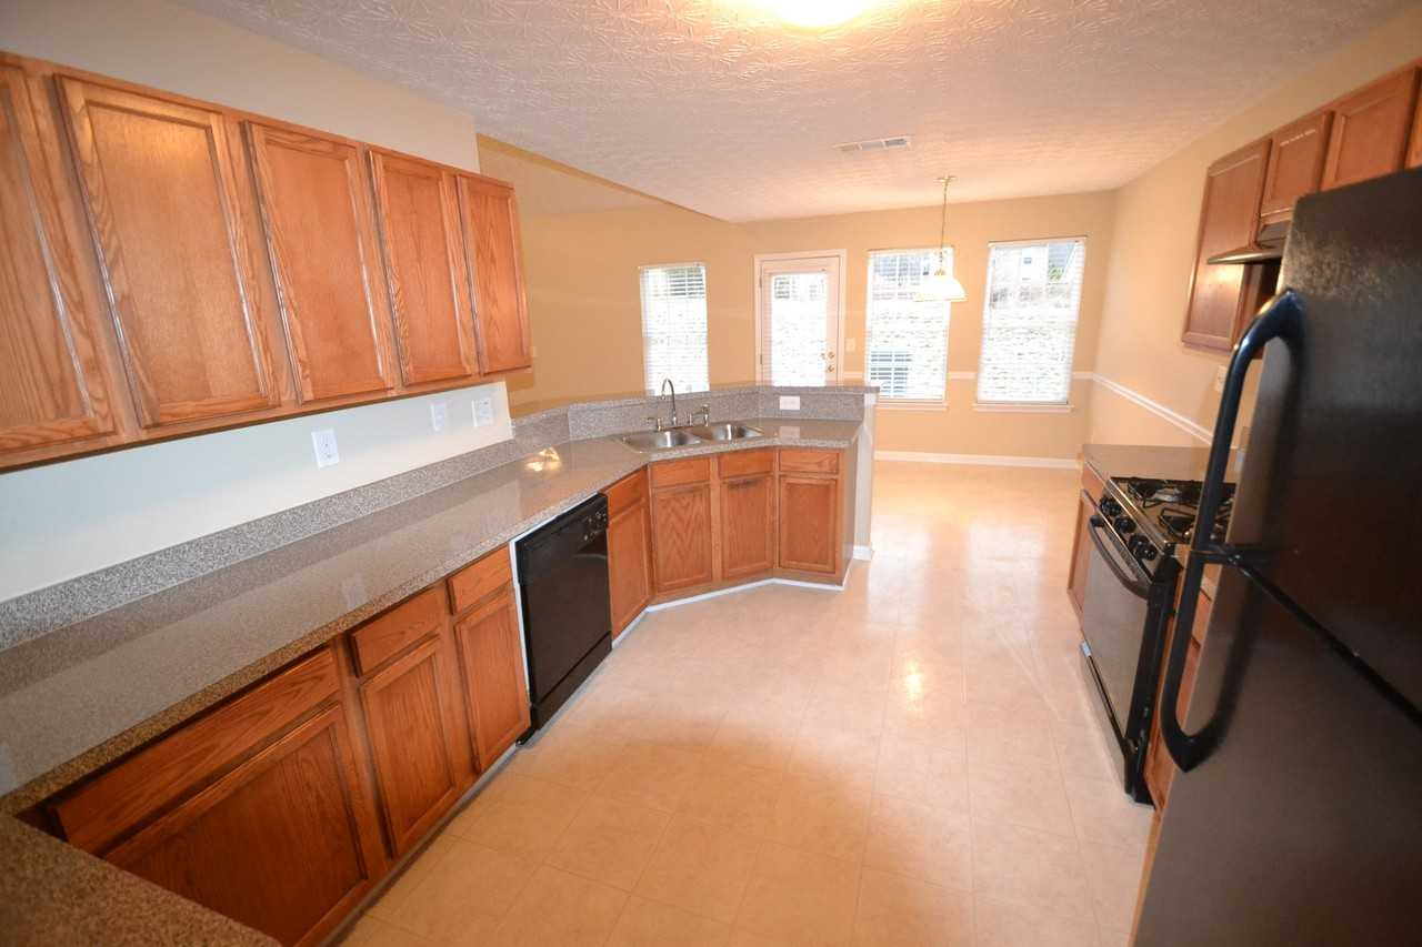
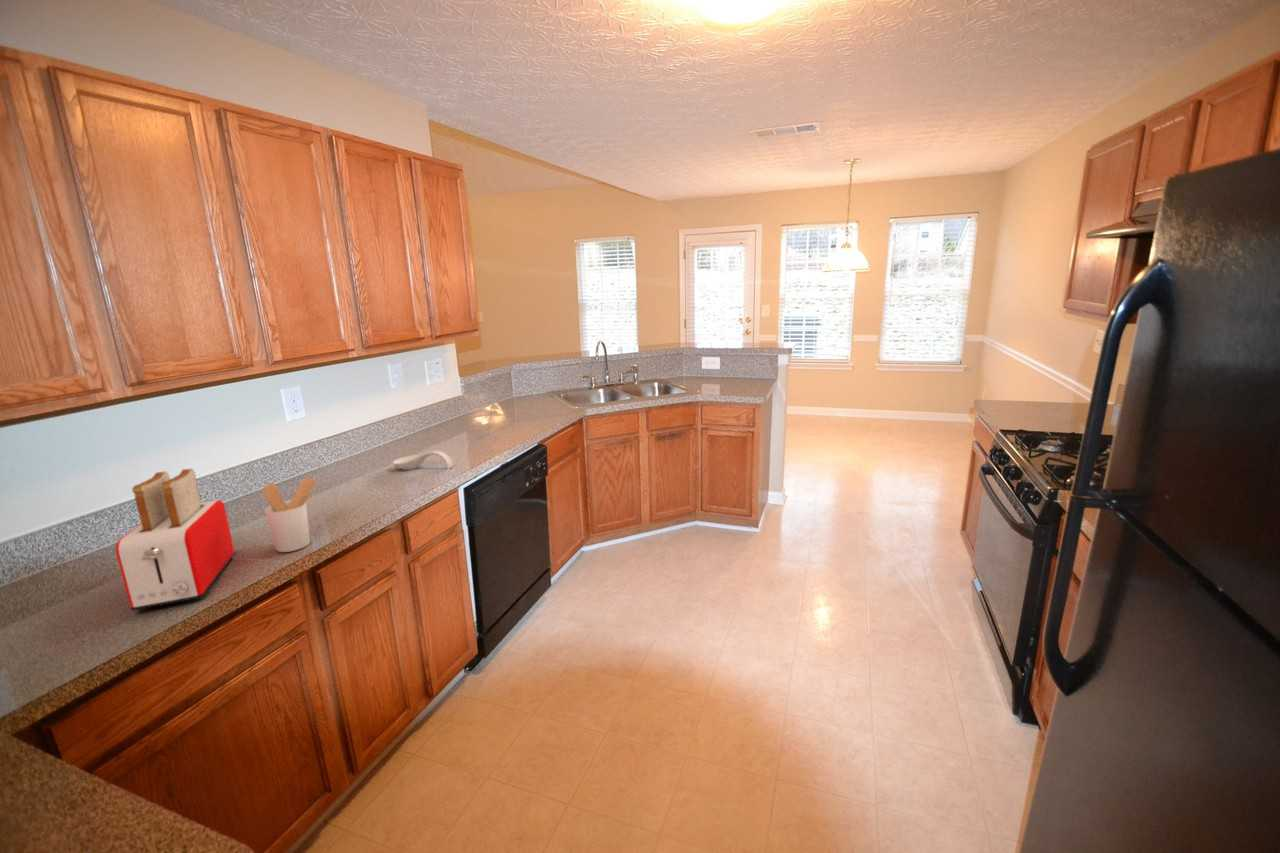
+ utensil holder [261,476,318,553]
+ toaster [115,468,236,612]
+ spoon rest [391,449,454,471]
